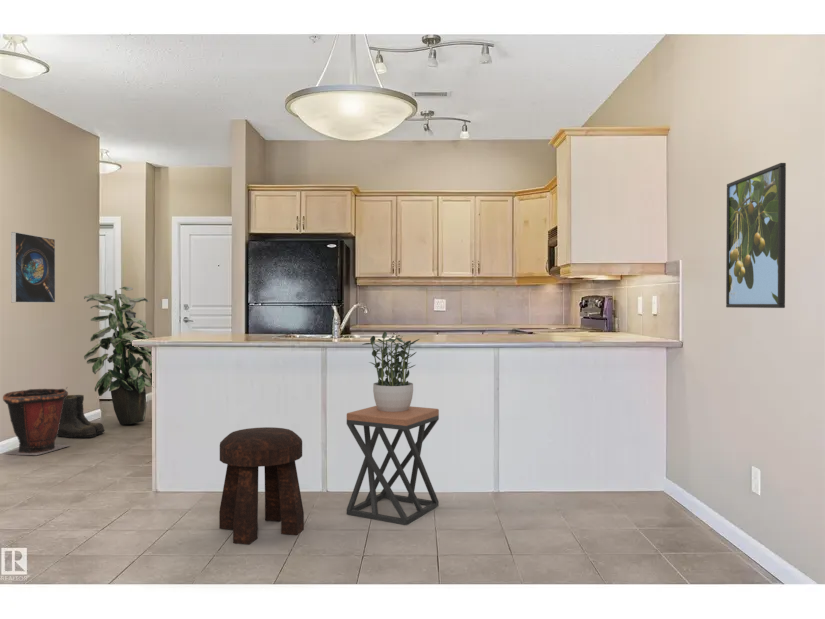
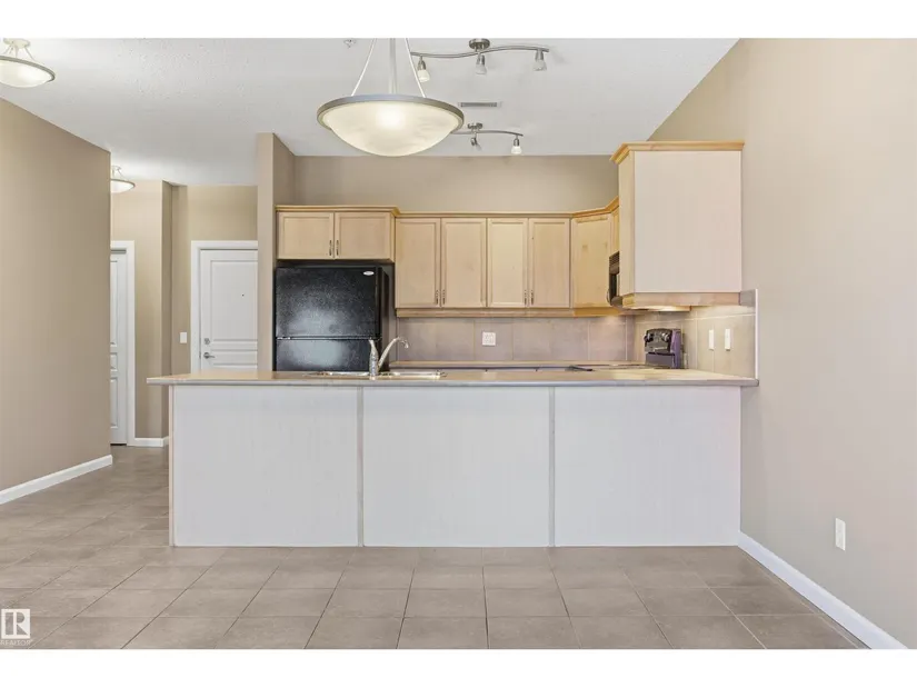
- waste bin [2,386,71,456]
- boots [57,394,106,439]
- indoor plant [83,286,154,426]
- stool [218,426,305,545]
- potted plant [361,330,420,412]
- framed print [10,231,56,304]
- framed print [725,162,787,309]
- stool [346,405,440,526]
